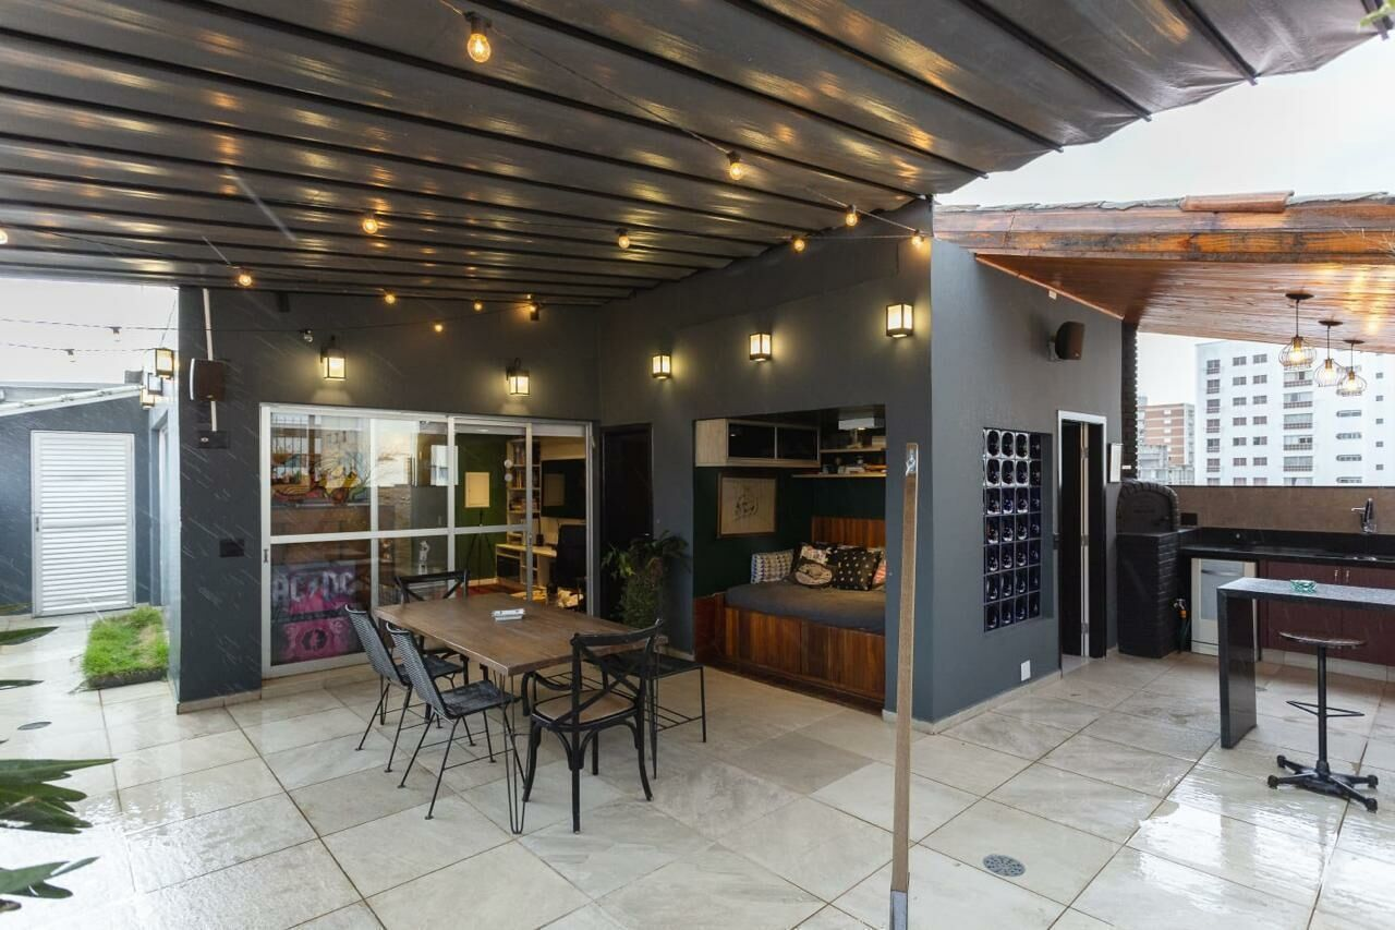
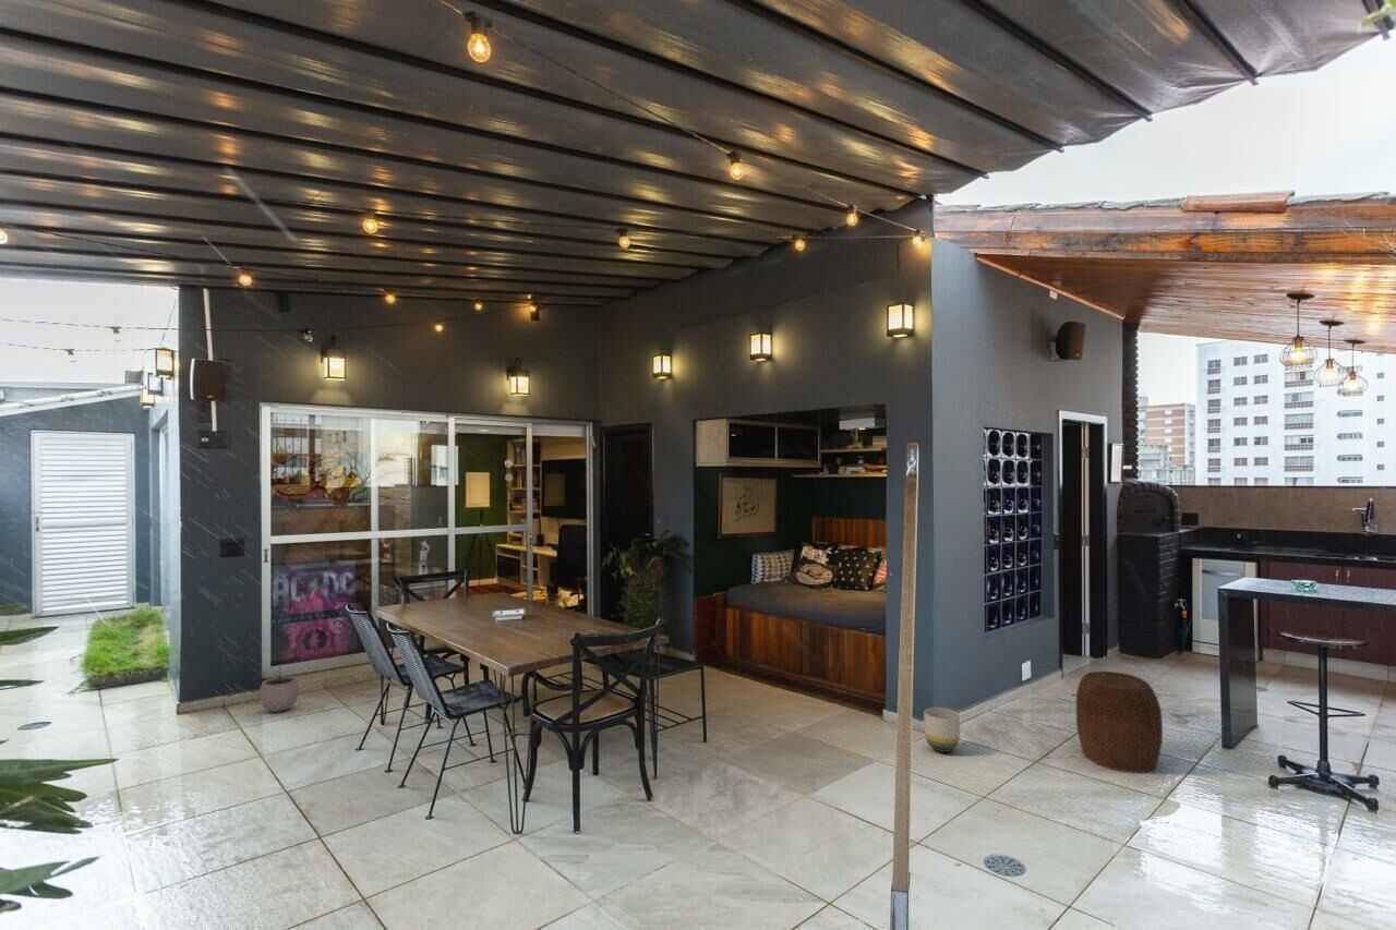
+ stool [1075,671,1164,774]
+ plant pot [258,665,300,713]
+ planter [923,706,961,753]
